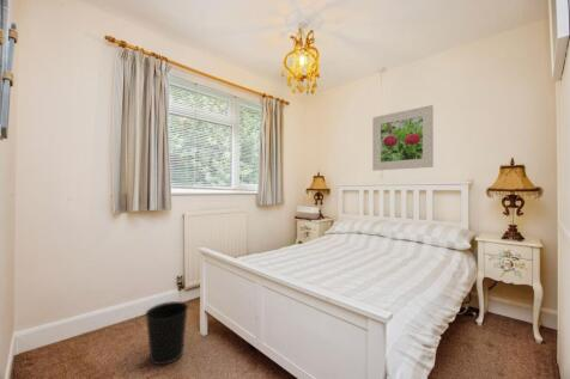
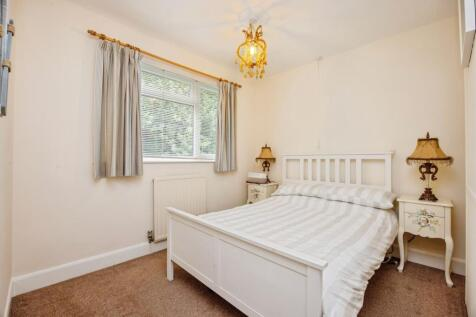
- wastebasket [144,300,189,366]
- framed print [371,104,435,172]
